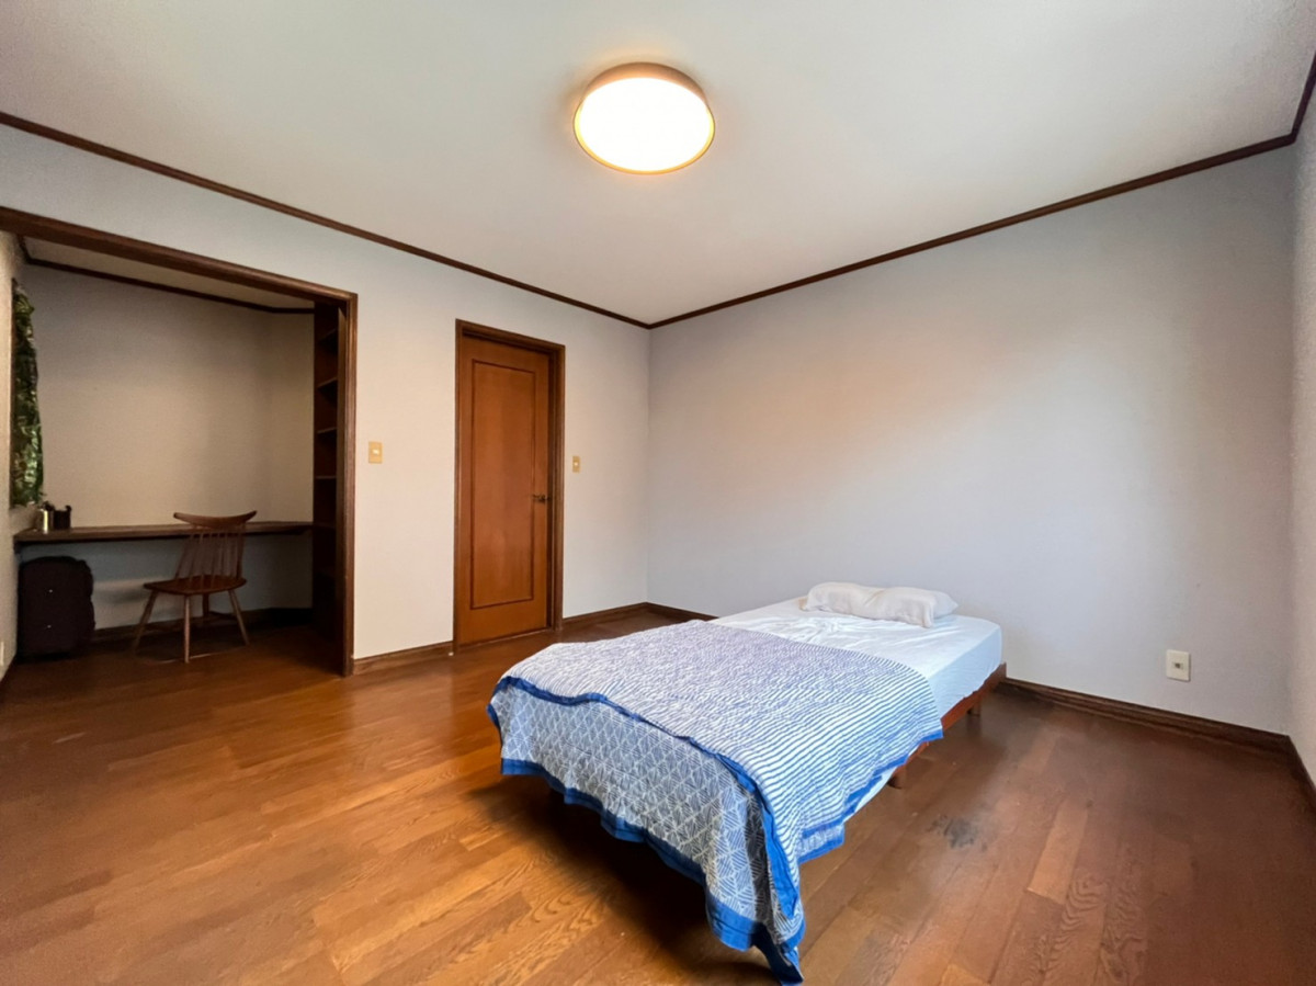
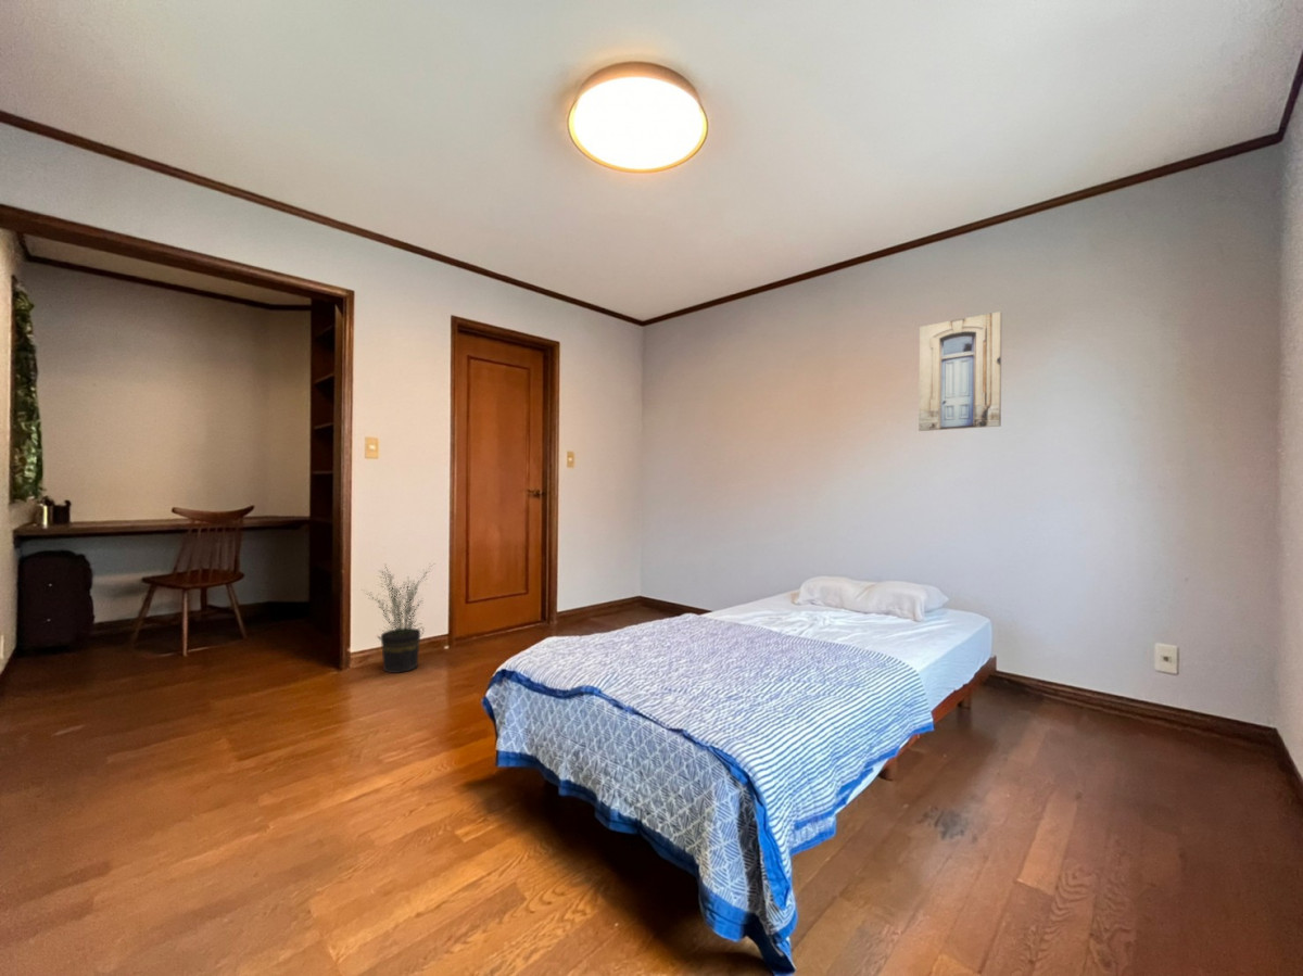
+ wall art [918,310,1003,432]
+ potted plant [362,563,435,674]
